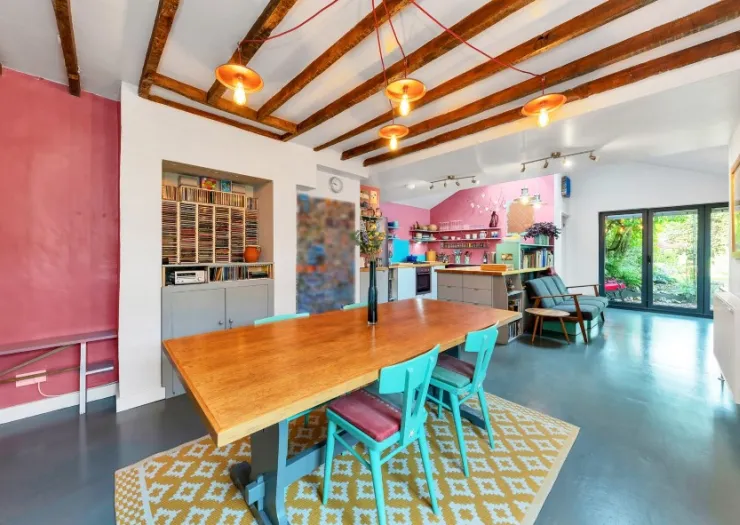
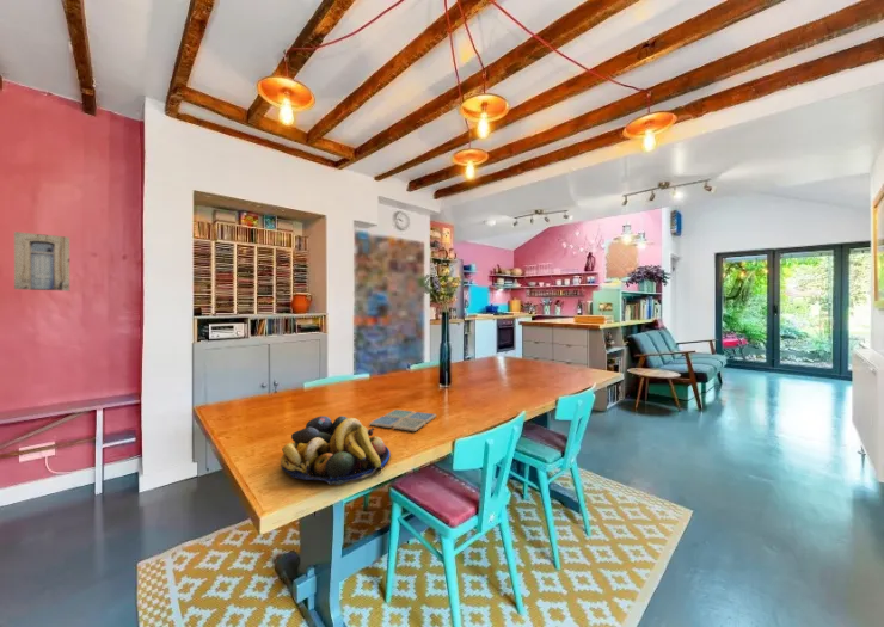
+ drink coaster [368,408,437,432]
+ wall art [13,230,70,293]
+ fruit bowl [280,414,392,486]
